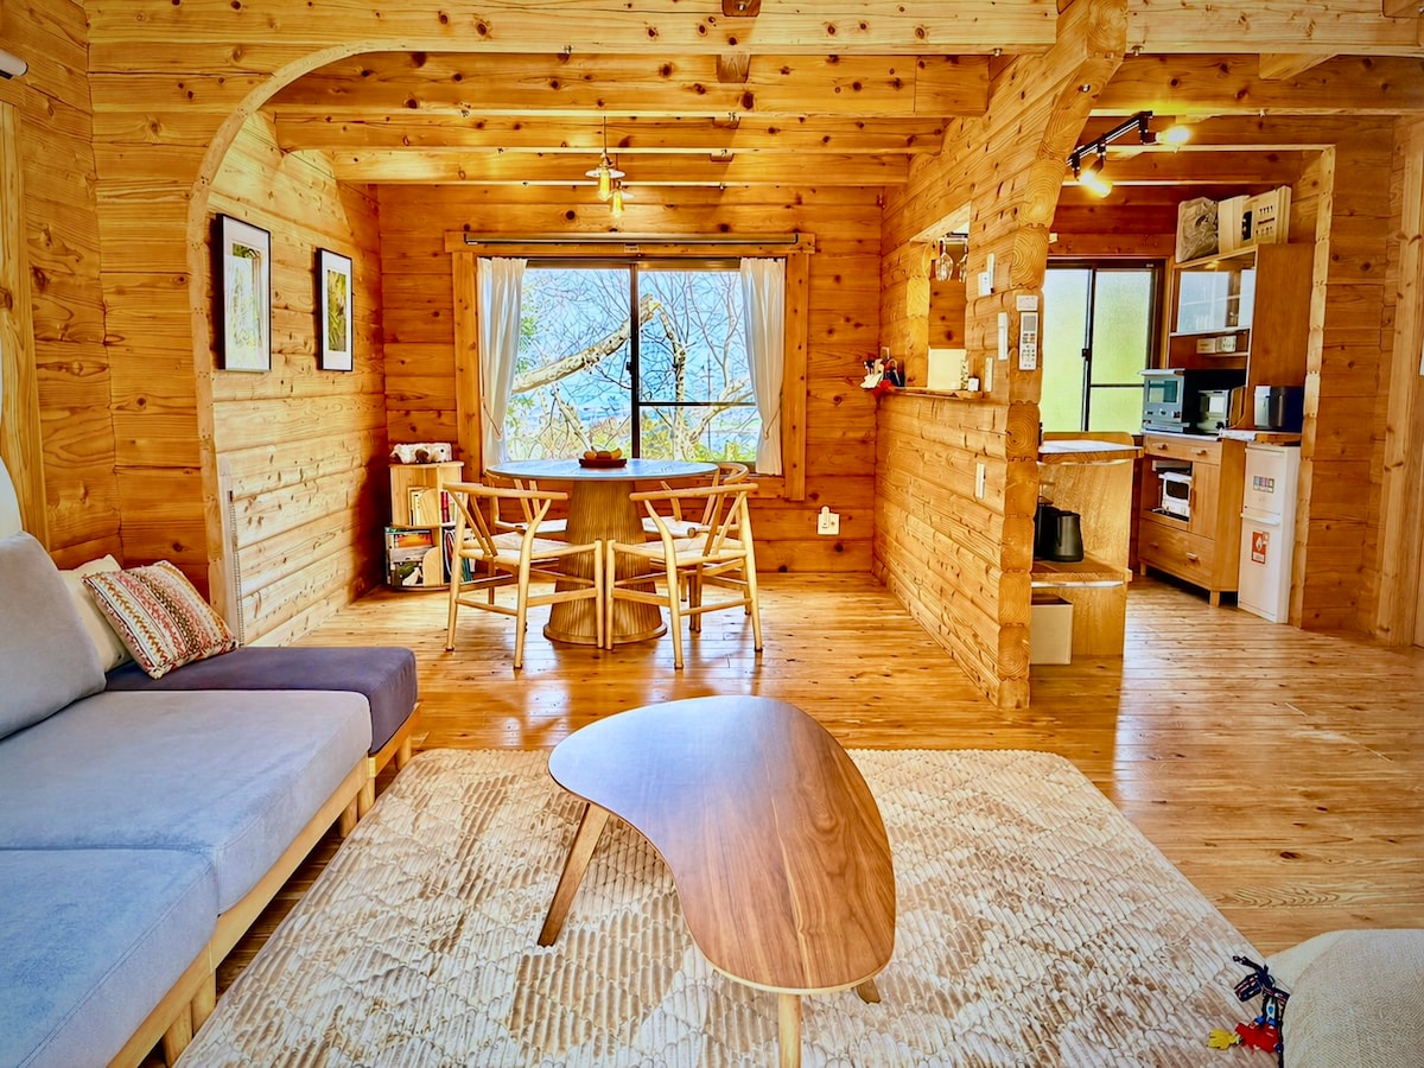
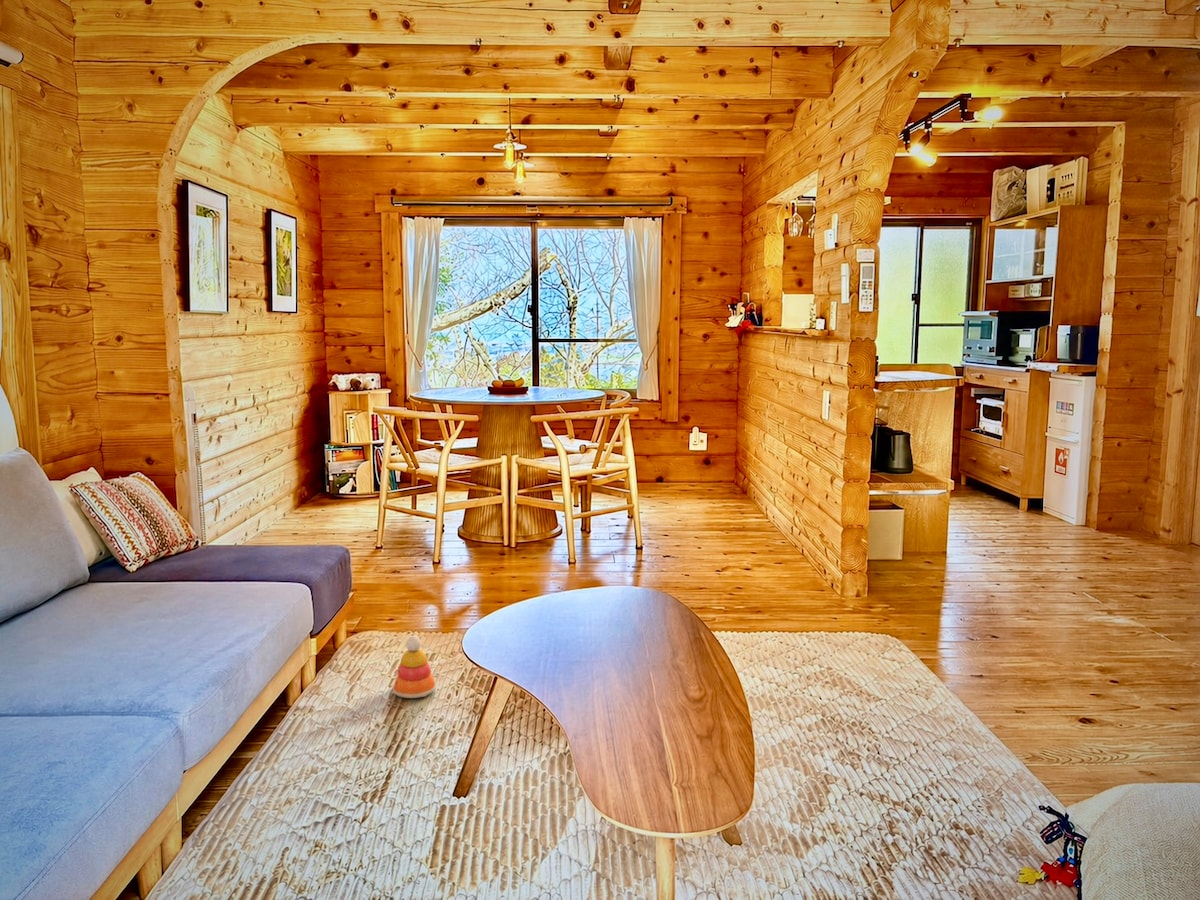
+ stacking toy [391,635,437,699]
